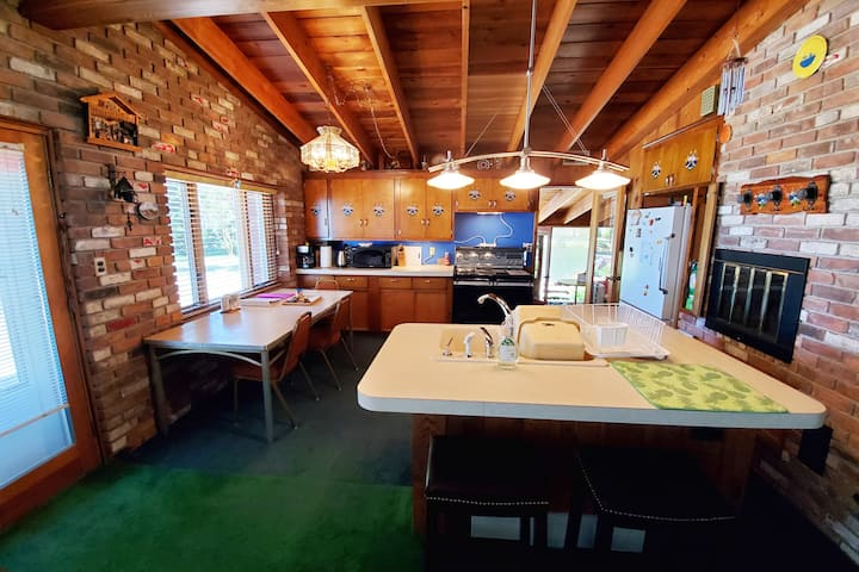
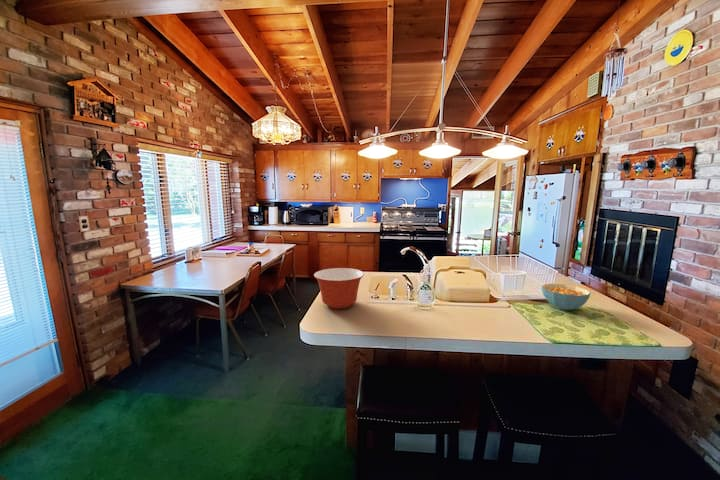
+ cereal bowl [541,283,592,311]
+ mixing bowl [313,267,365,310]
